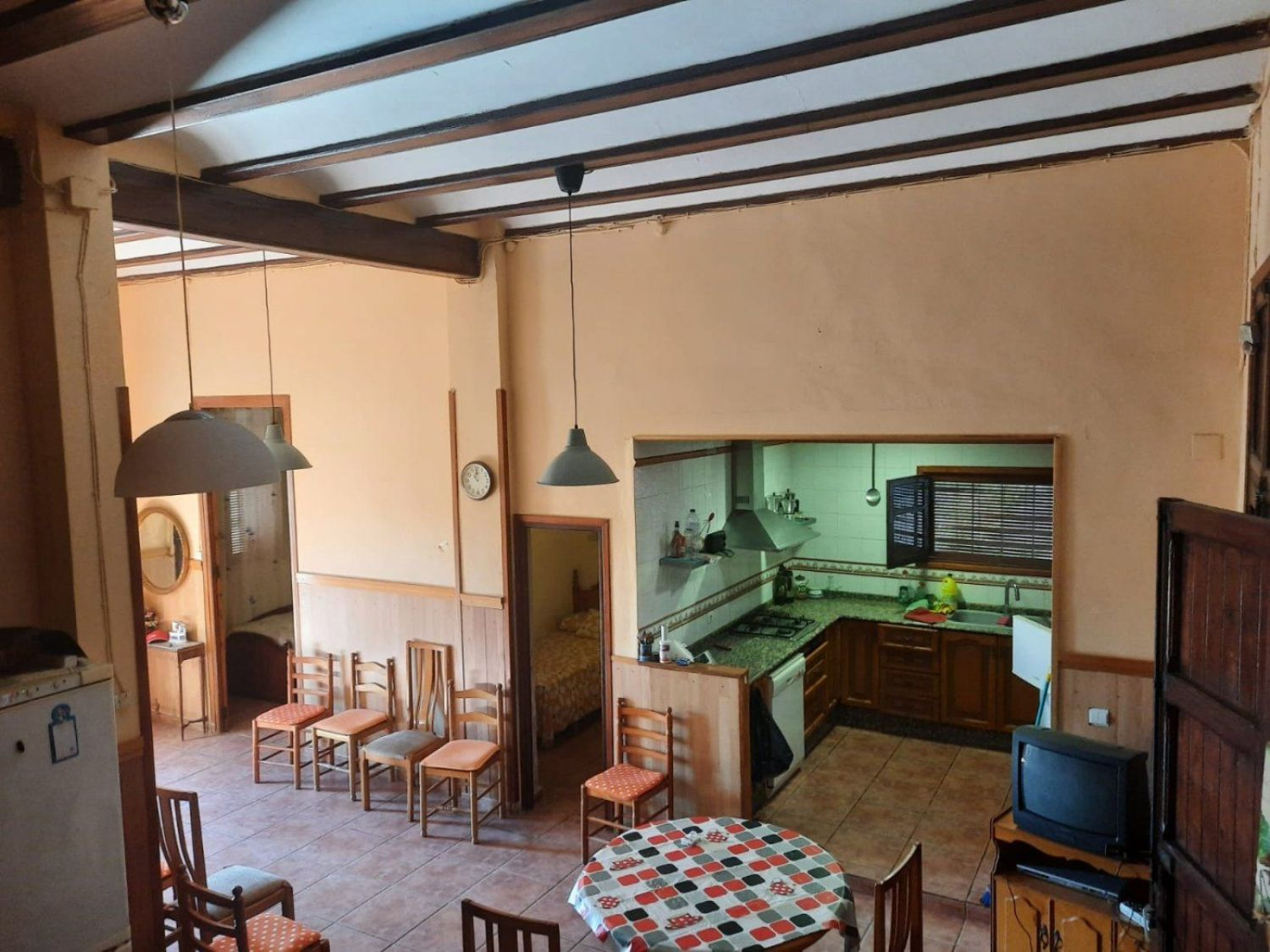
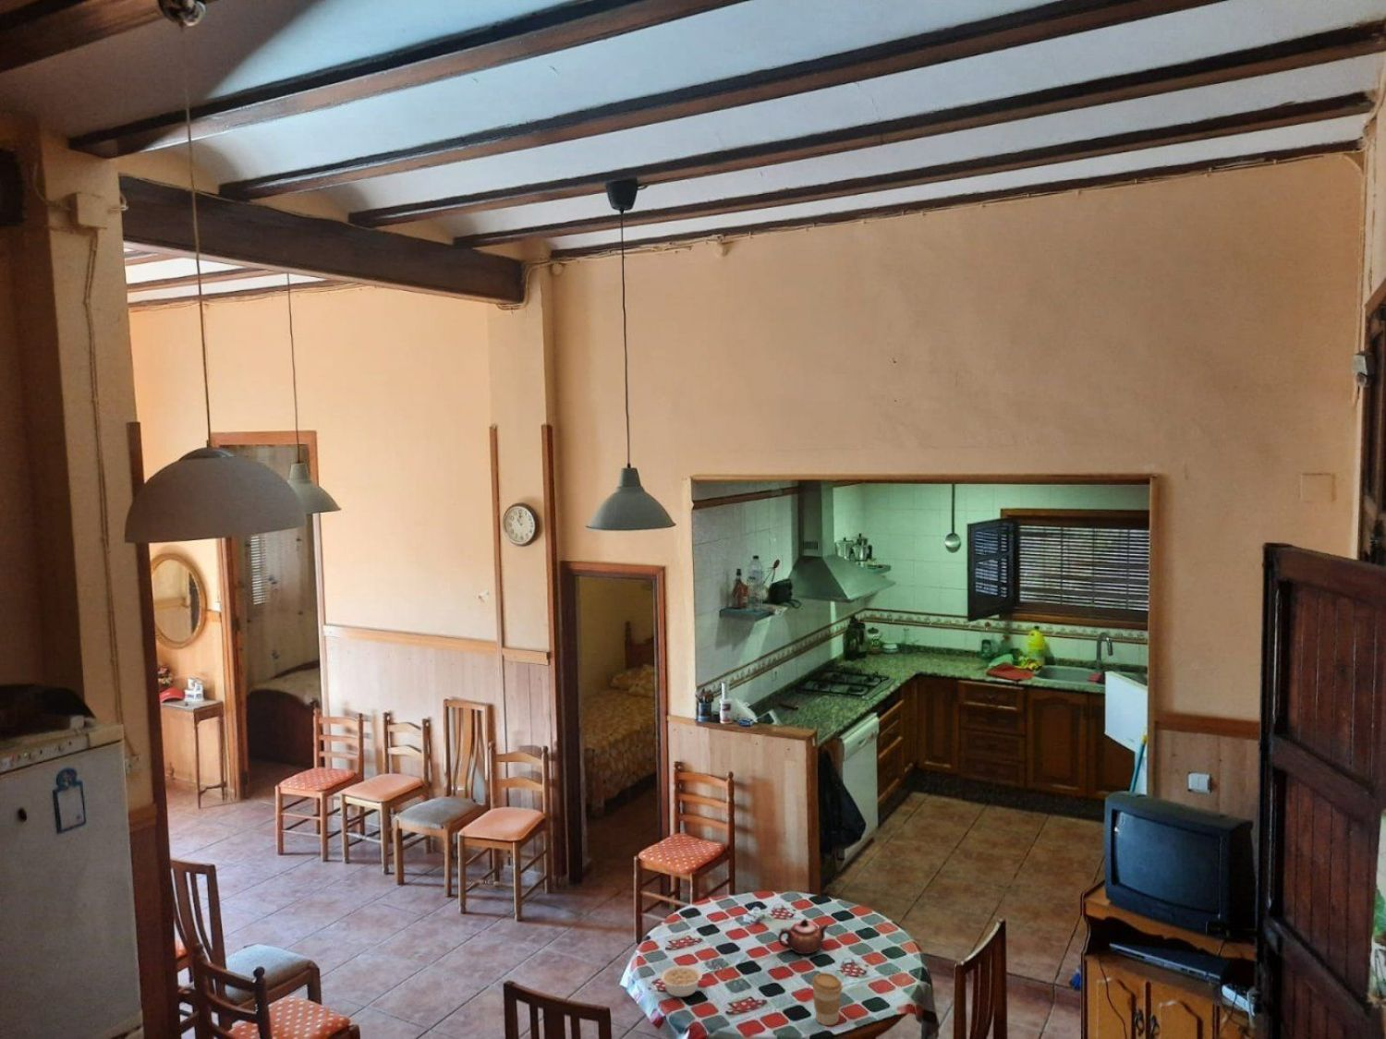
+ coffee cup [811,971,844,1026]
+ legume [659,965,708,998]
+ teapot [777,918,828,955]
